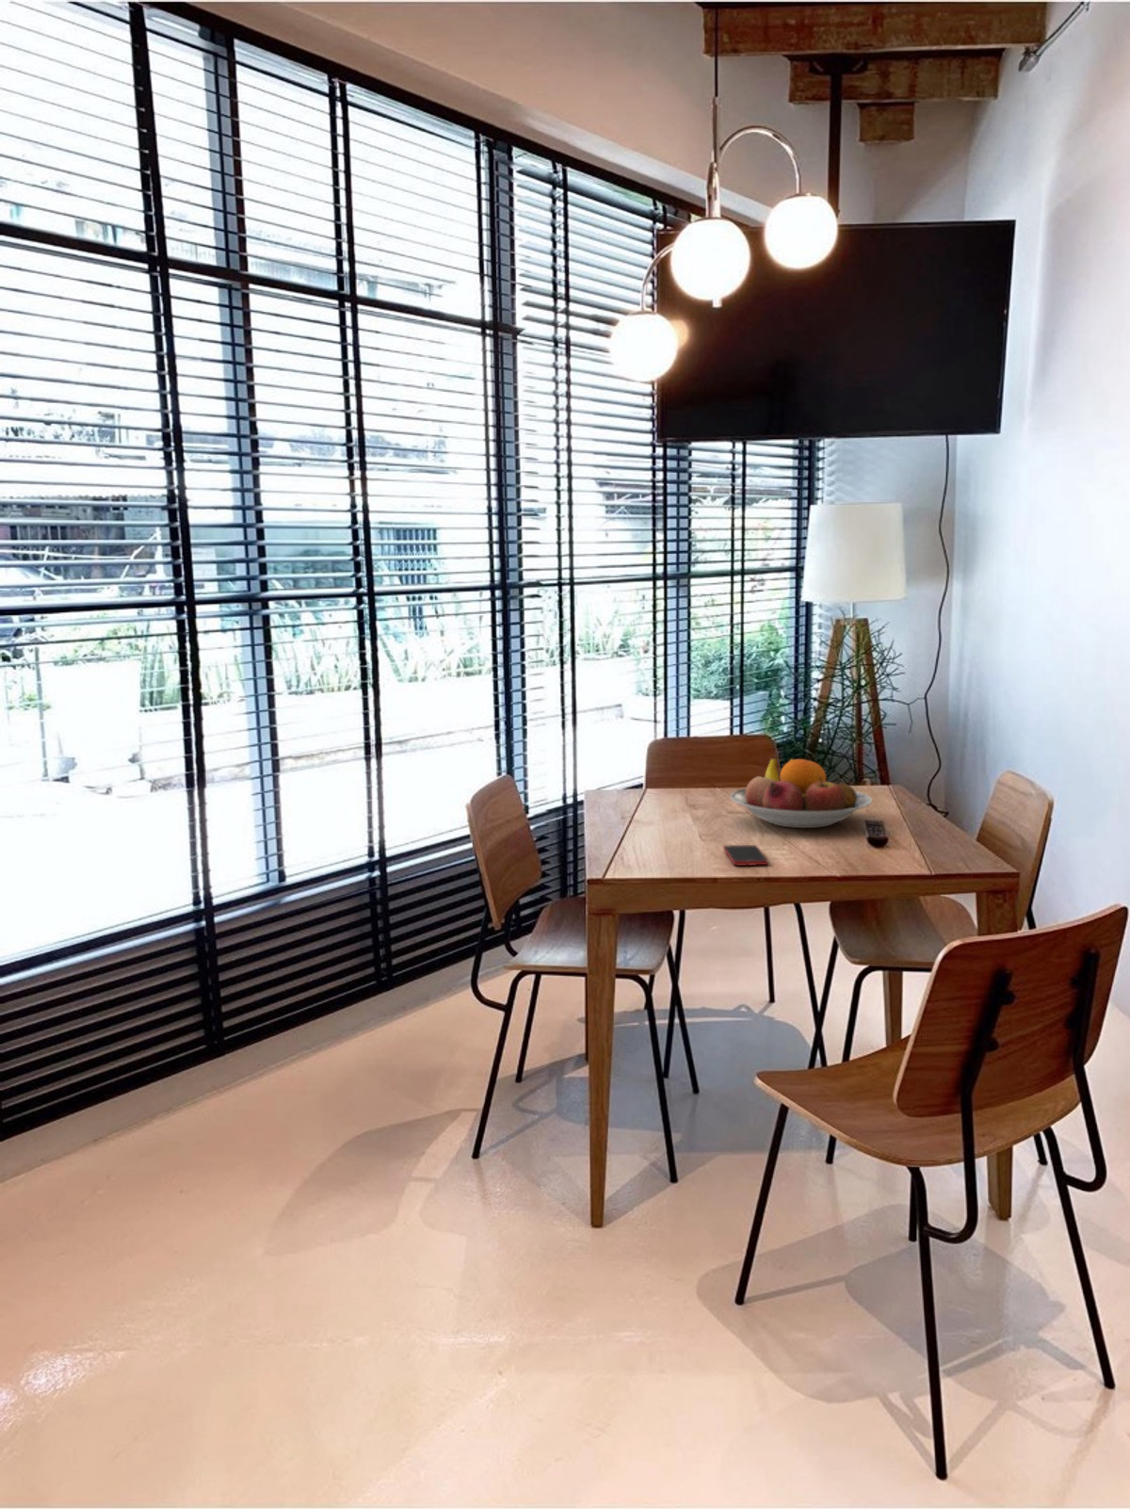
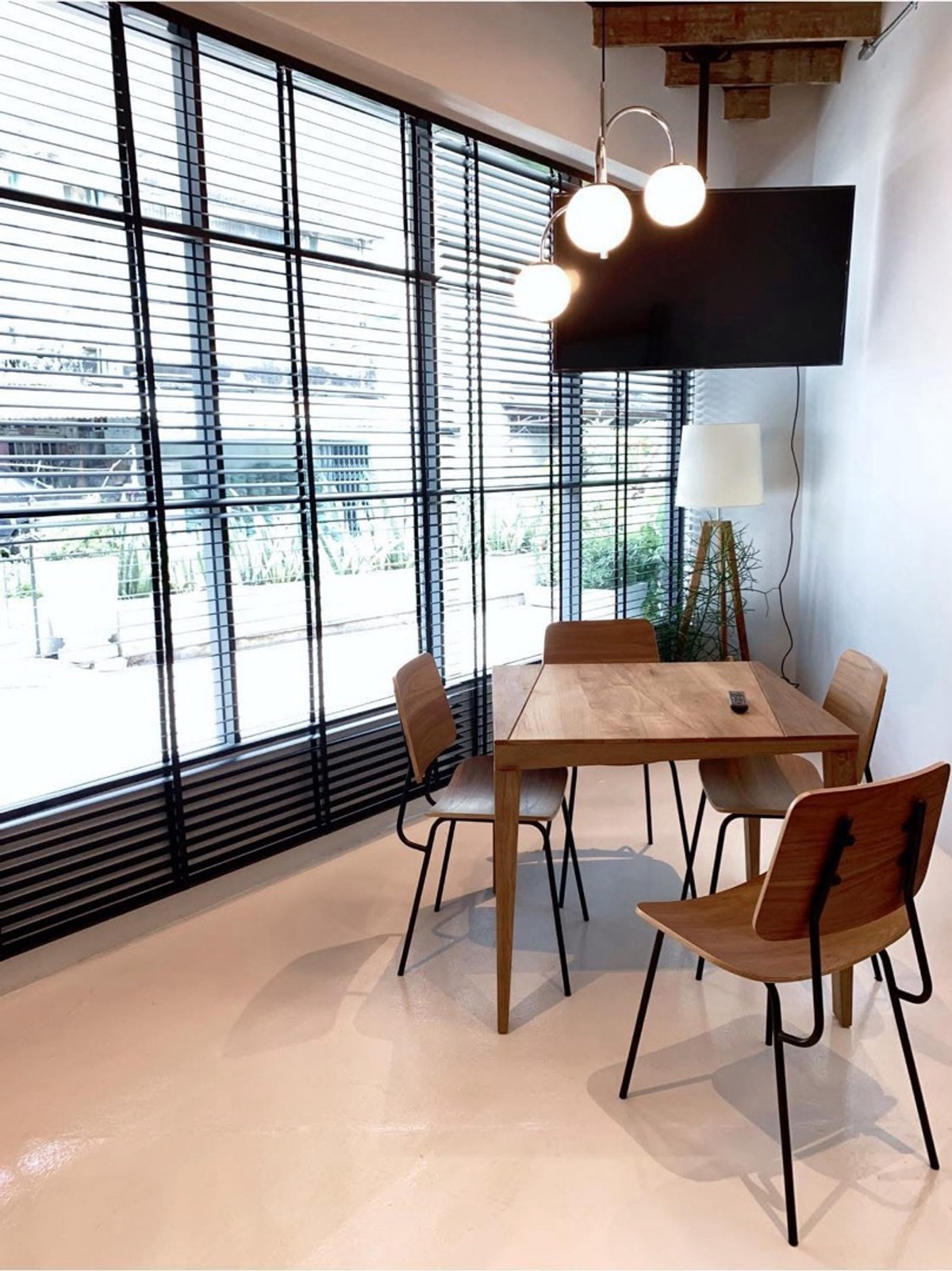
- fruit bowl [730,757,872,829]
- cell phone [722,844,769,867]
